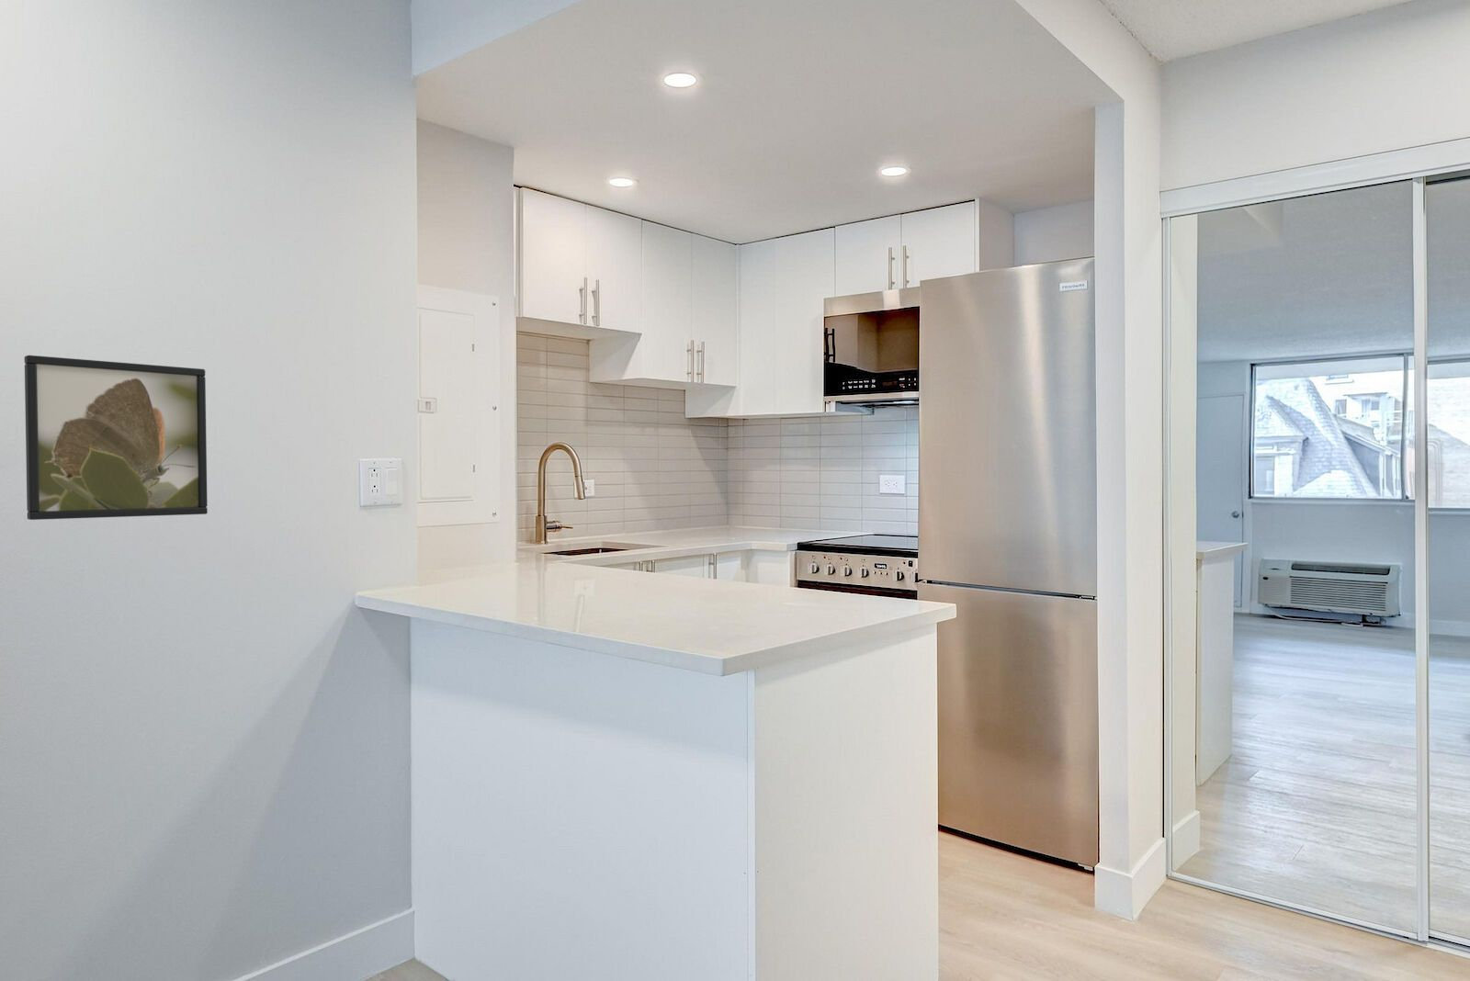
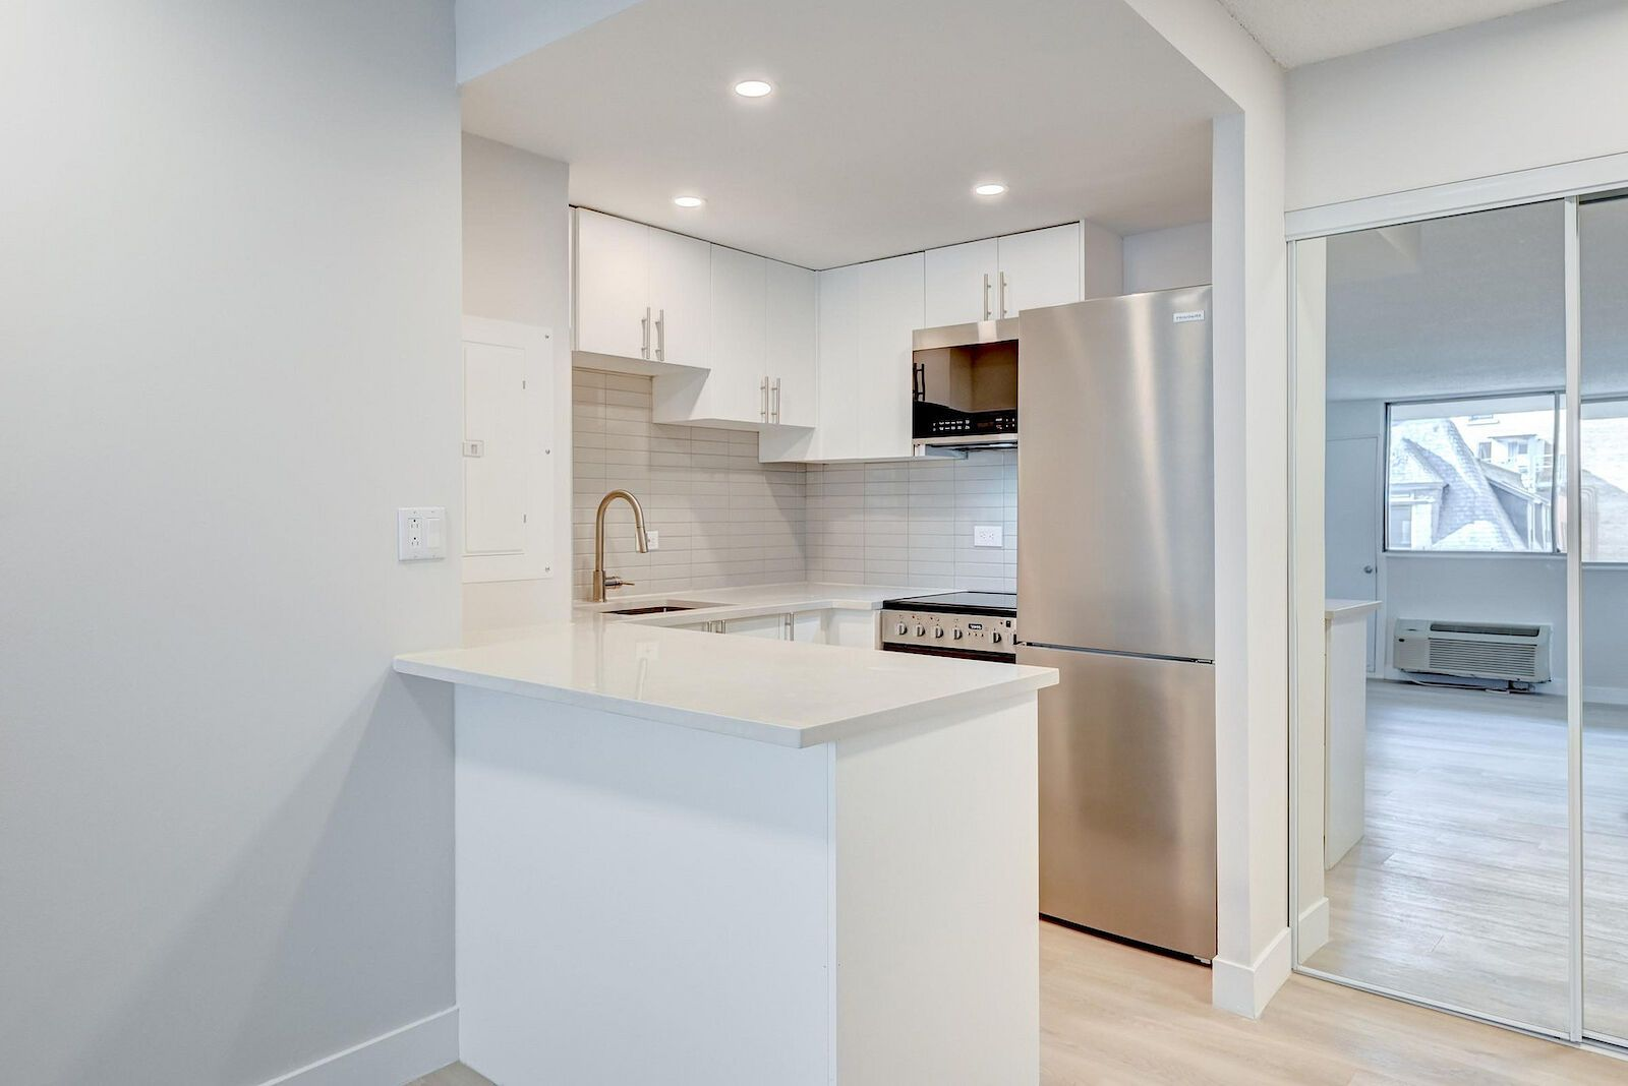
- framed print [24,355,209,521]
